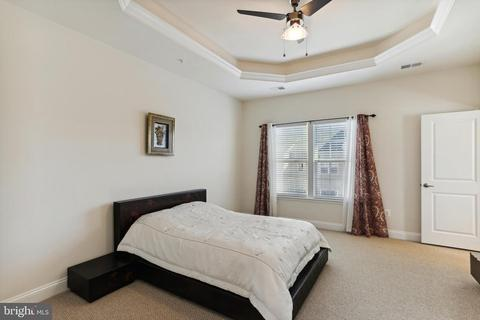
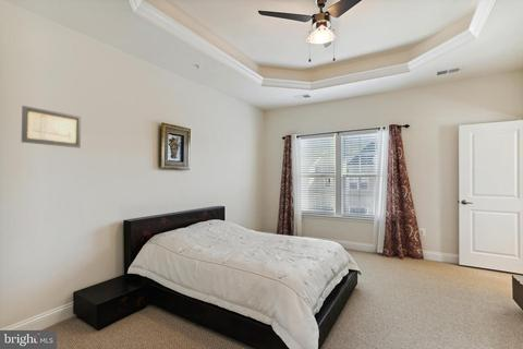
+ wall art [21,105,82,149]
